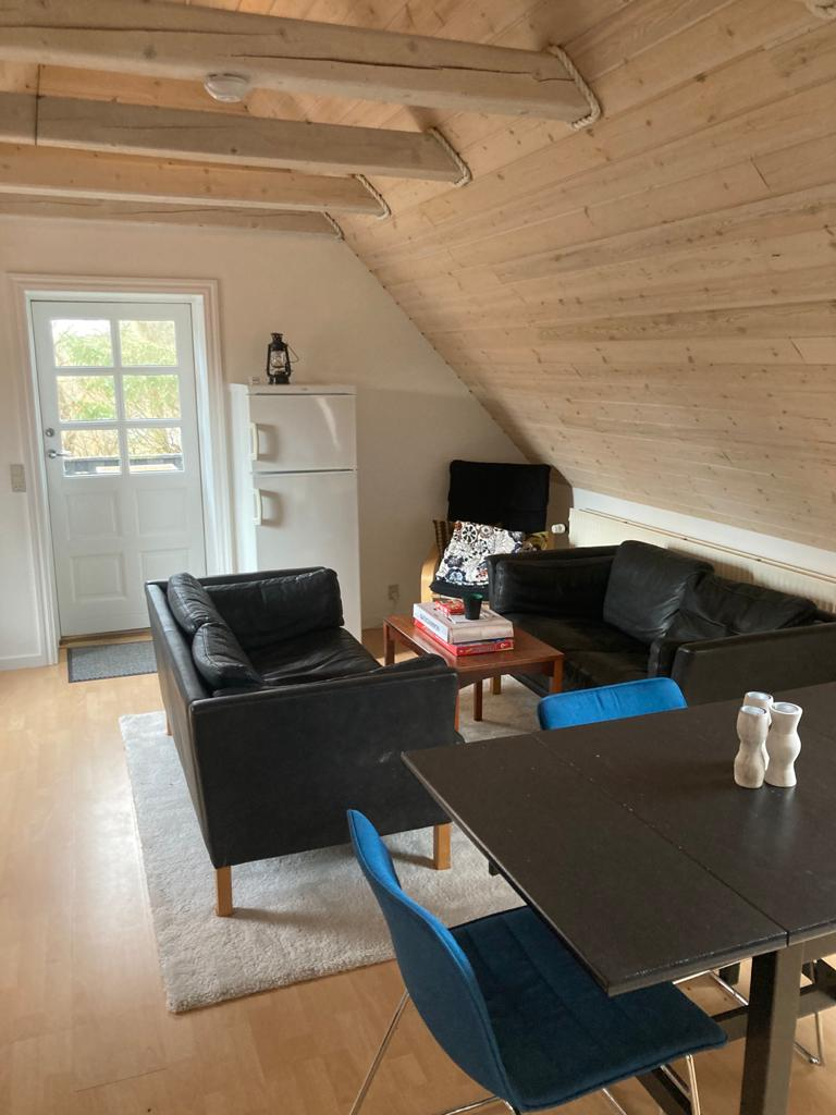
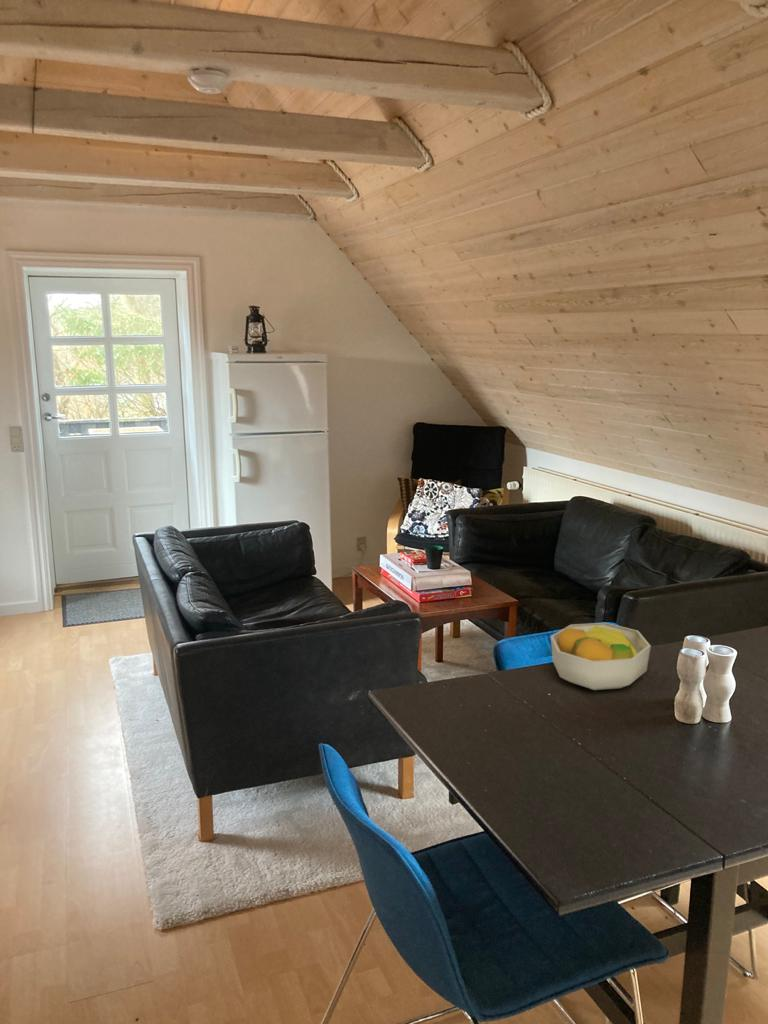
+ fruit bowl [550,622,652,691]
